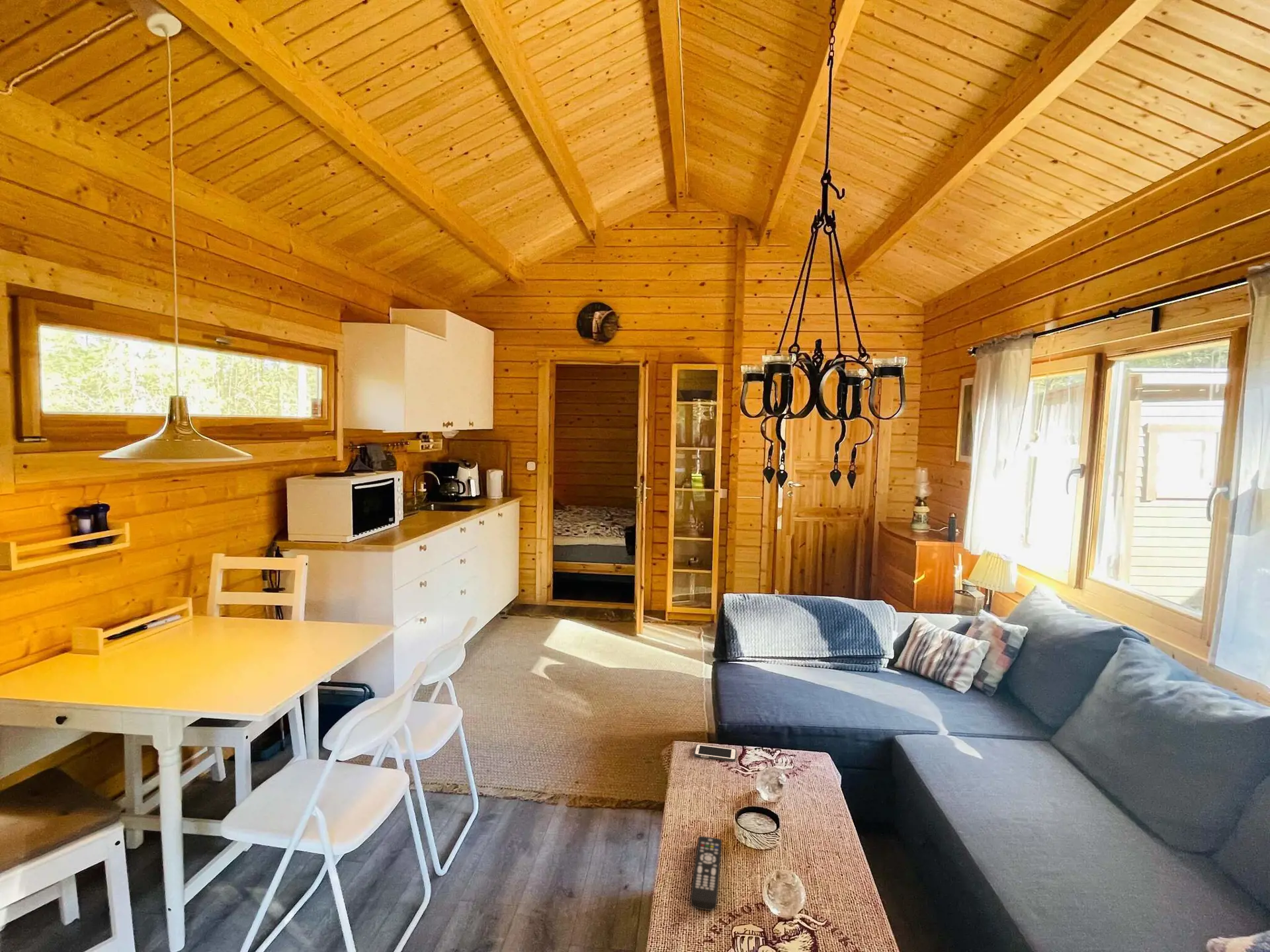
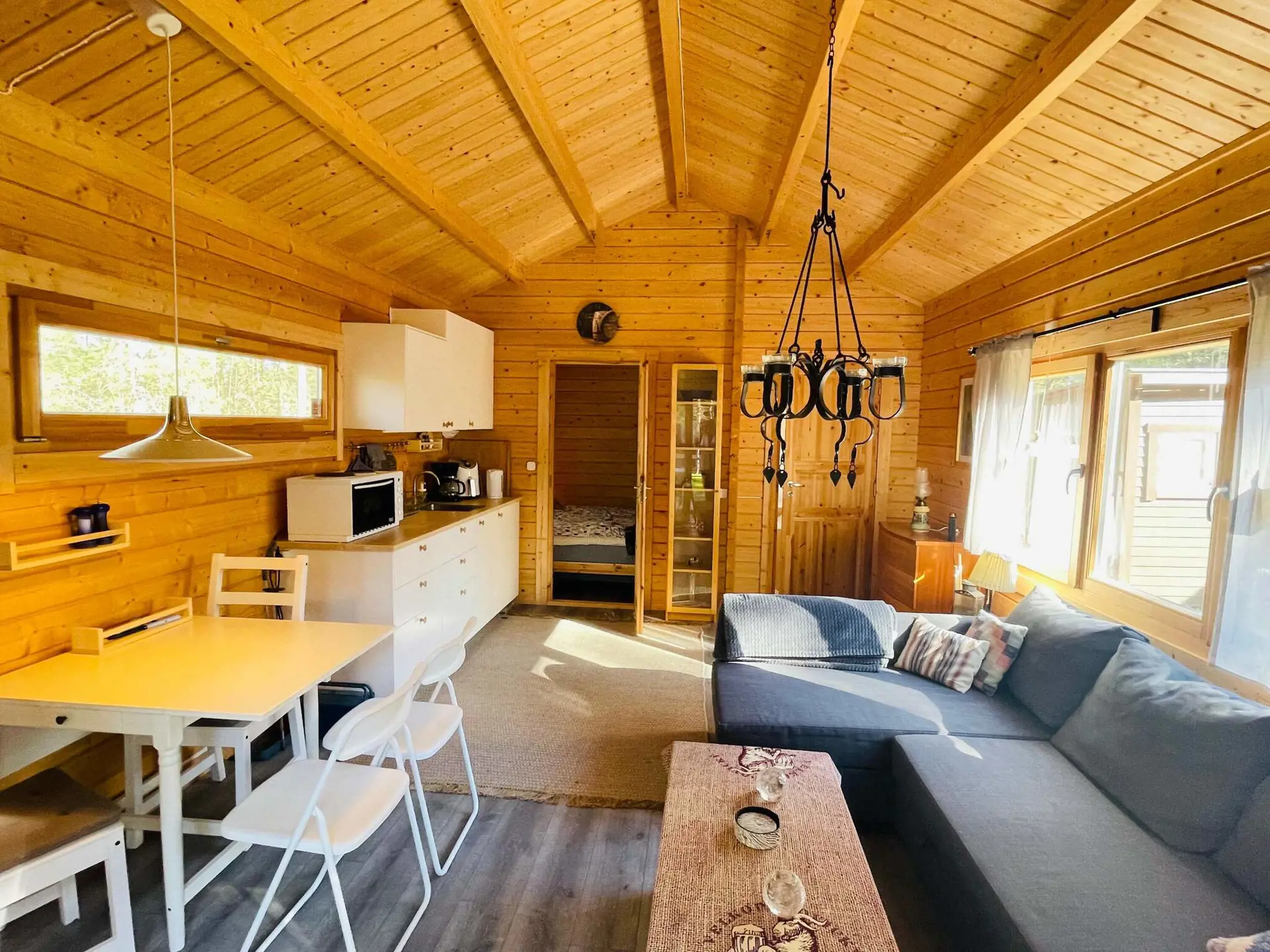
- remote control [690,836,722,911]
- cell phone [693,744,737,762]
